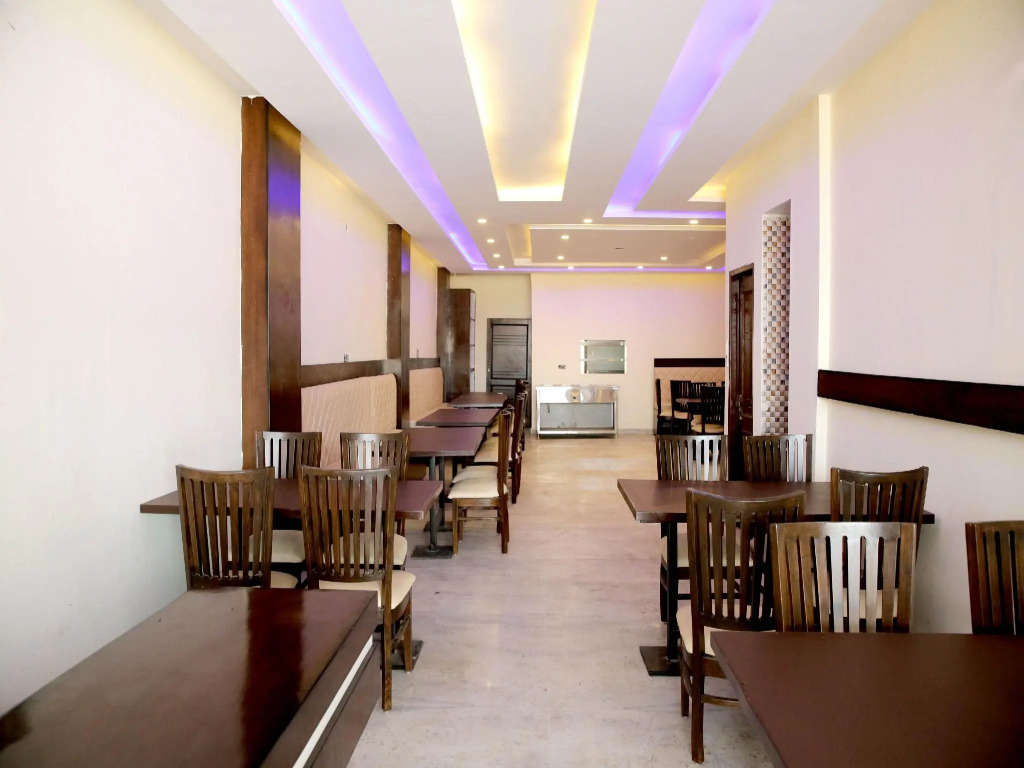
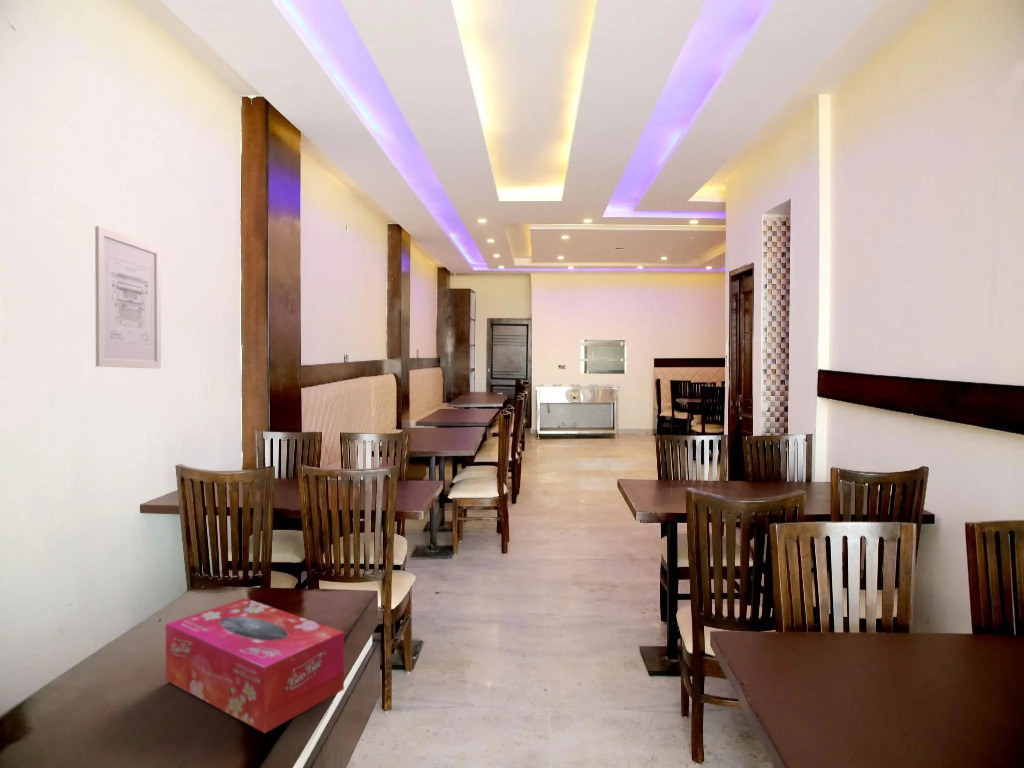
+ wall art [94,225,162,370]
+ tissue box [165,597,345,734]
